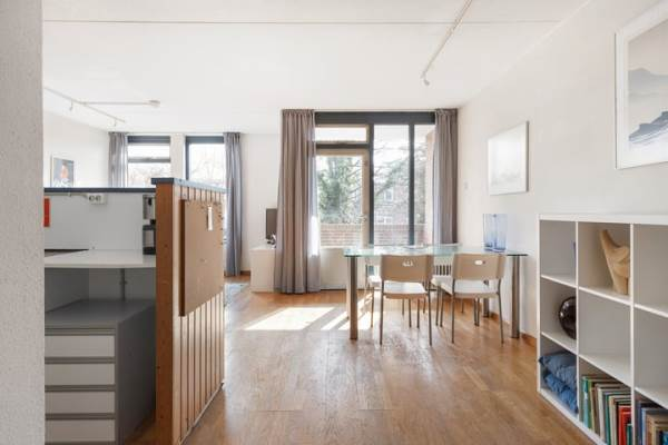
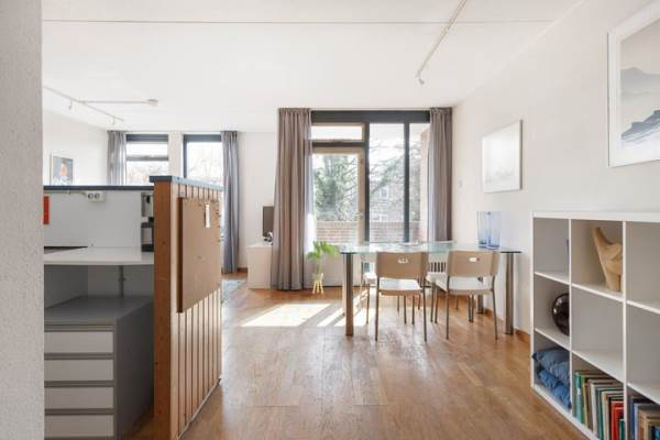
+ house plant [305,240,338,295]
